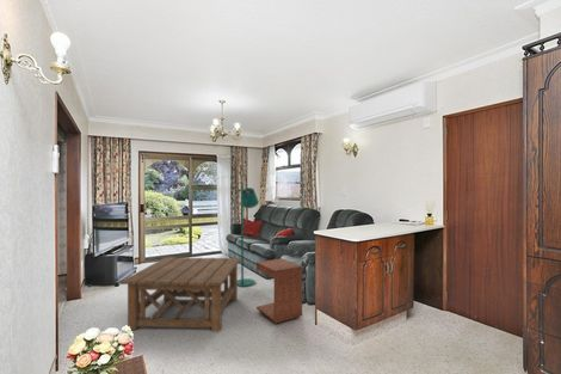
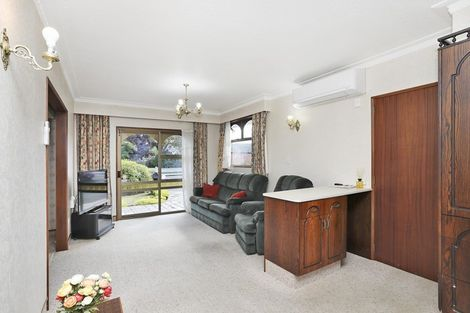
- side table [255,257,303,324]
- floor lamp [238,172,260,288]
- coffee table [119,256,241,333]
